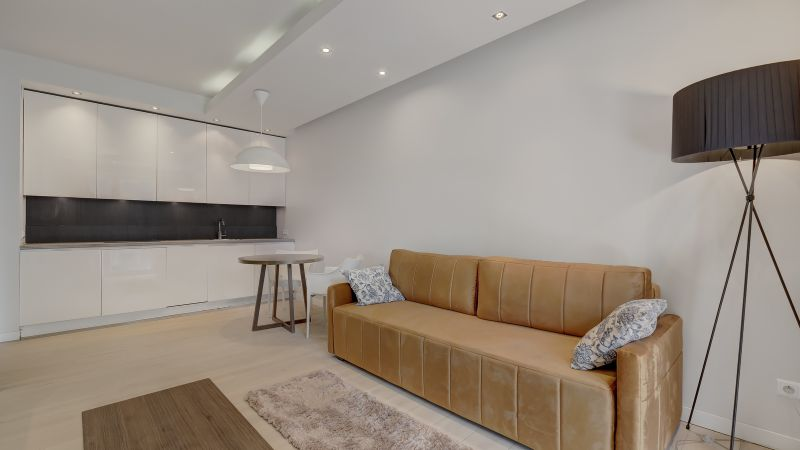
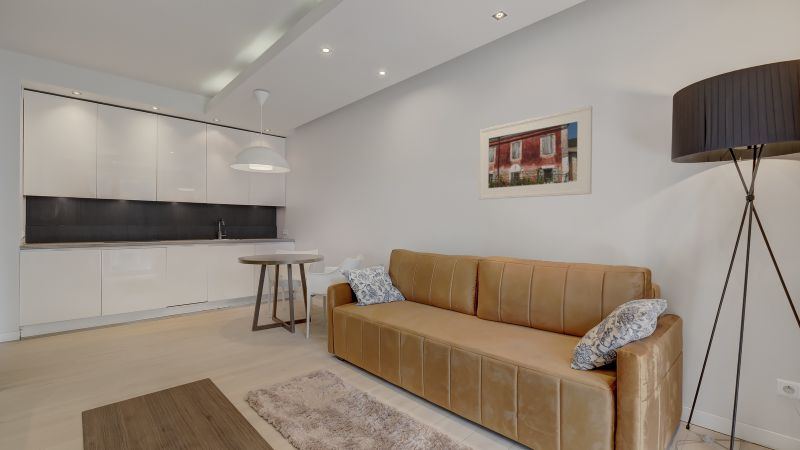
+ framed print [478,105,593,200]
